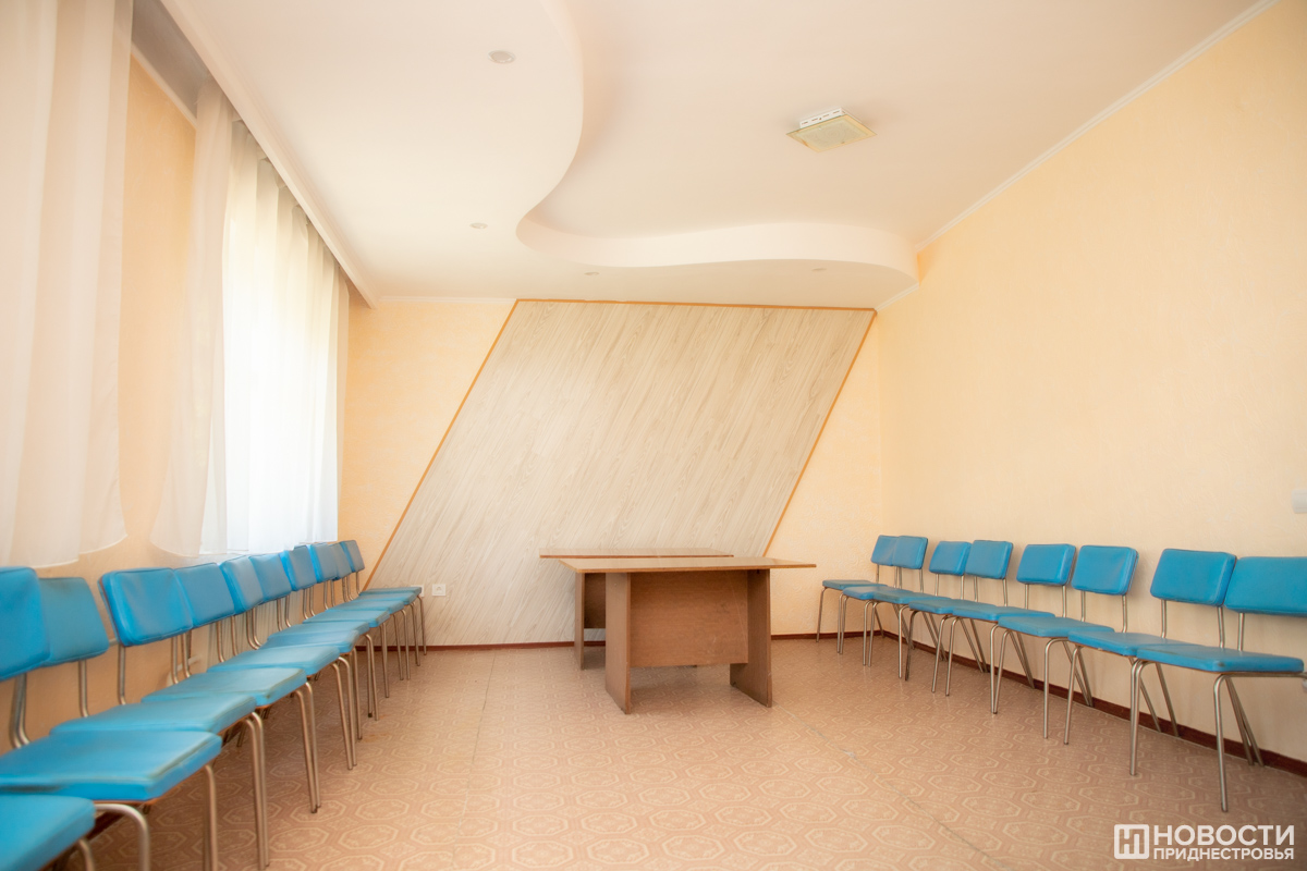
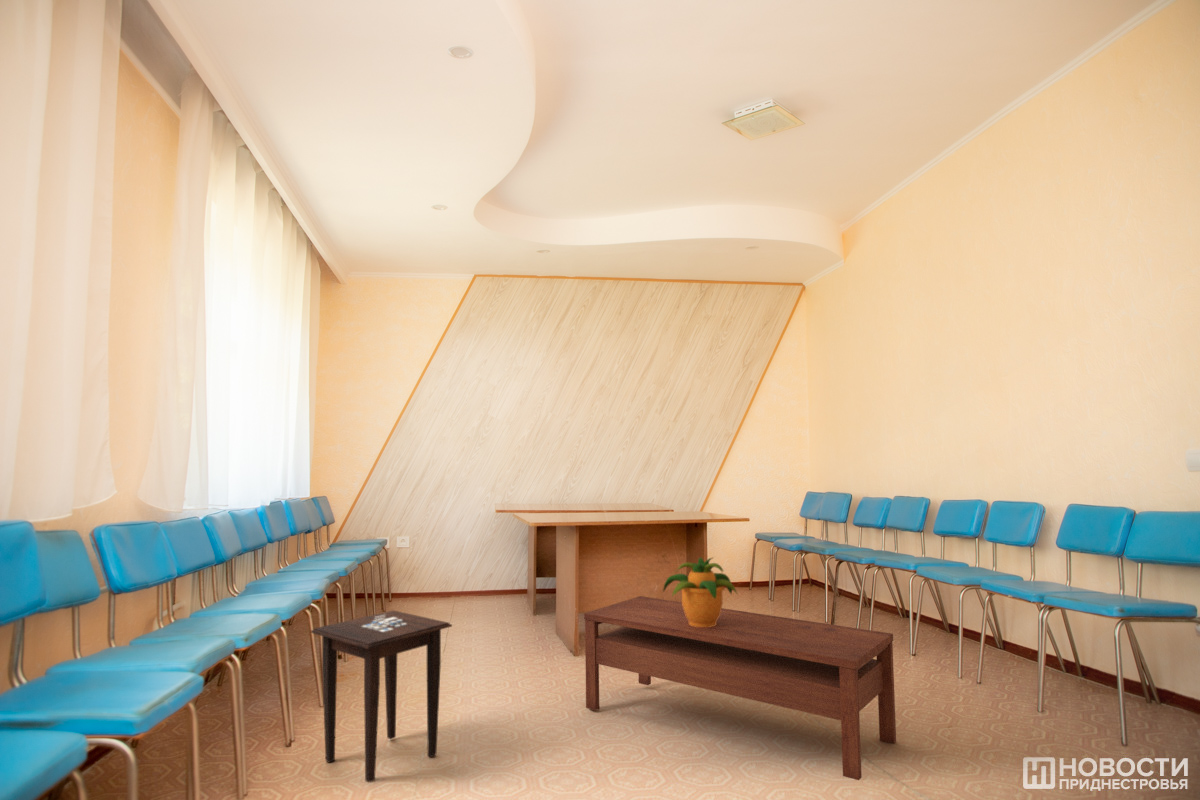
+ coffee table [583,595,897,781]
+ side table [310,609,453,783]
+ potted plant [662,556,739,627]
